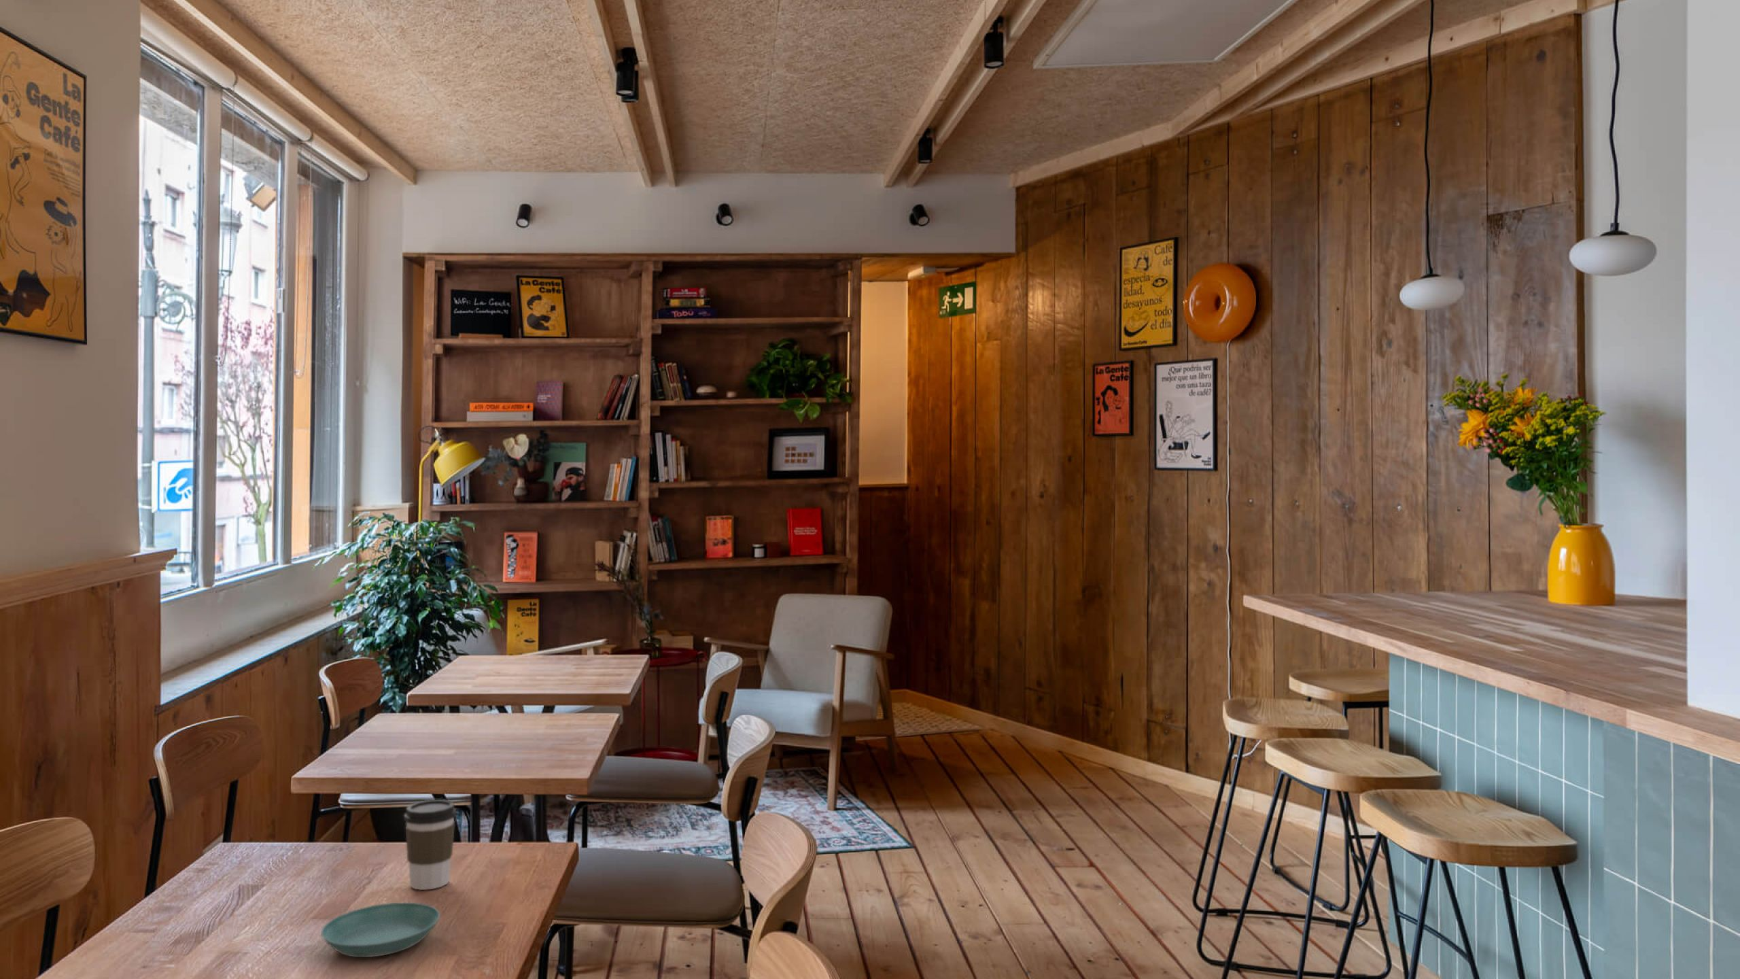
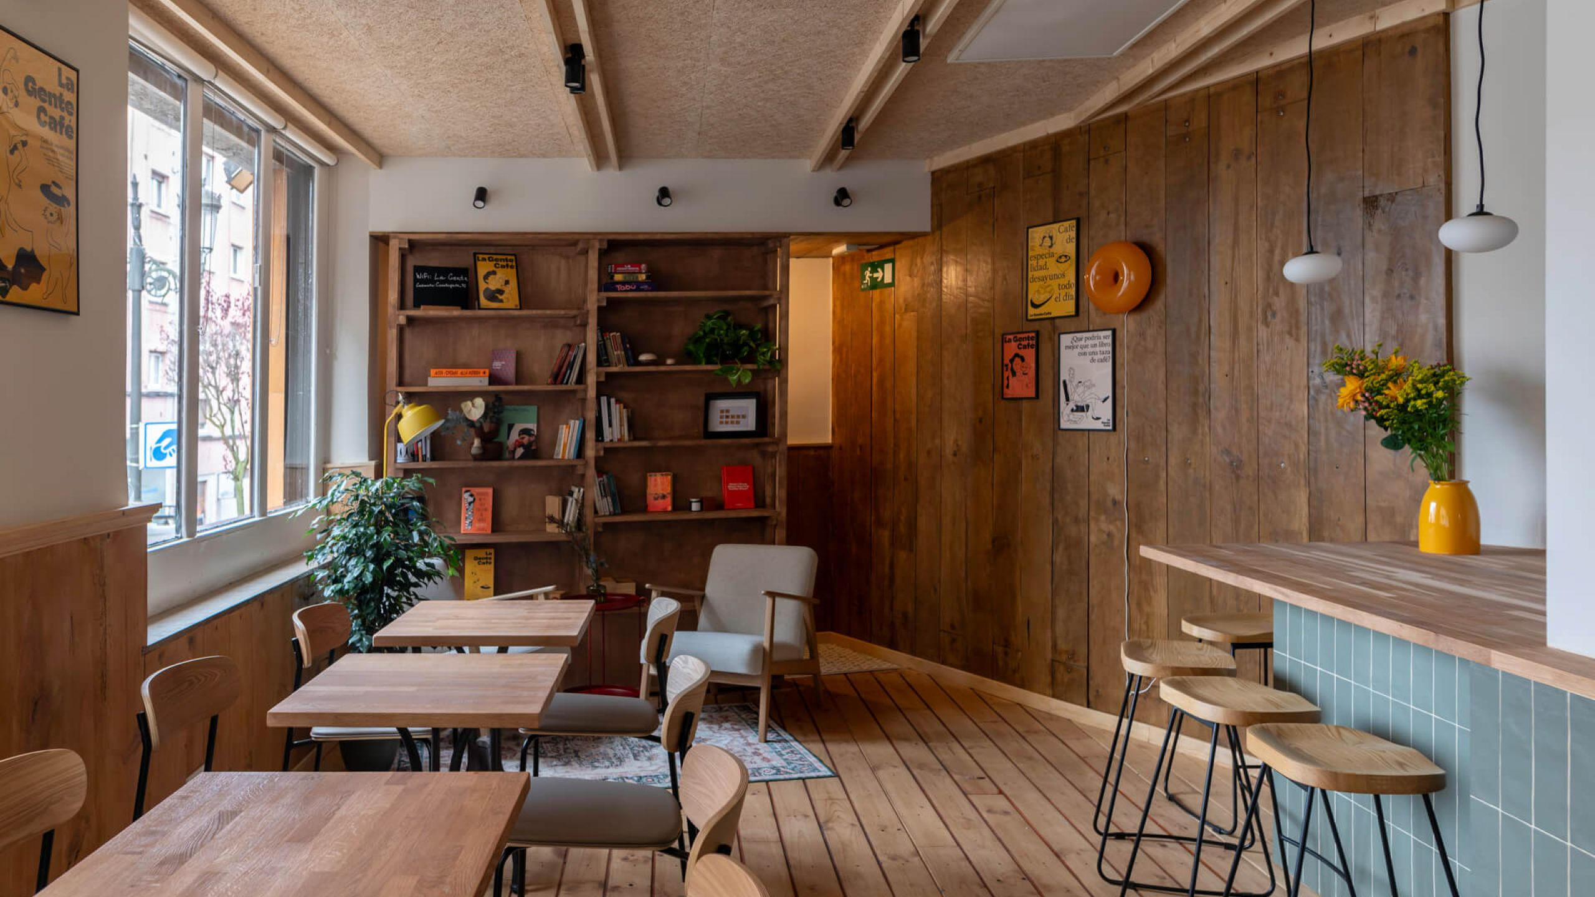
- saucer [320,901,441,957]
- coffee cup [403,799,457,891]
